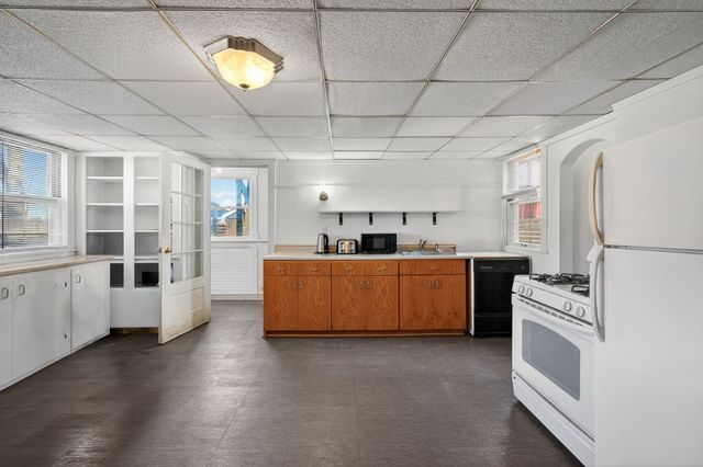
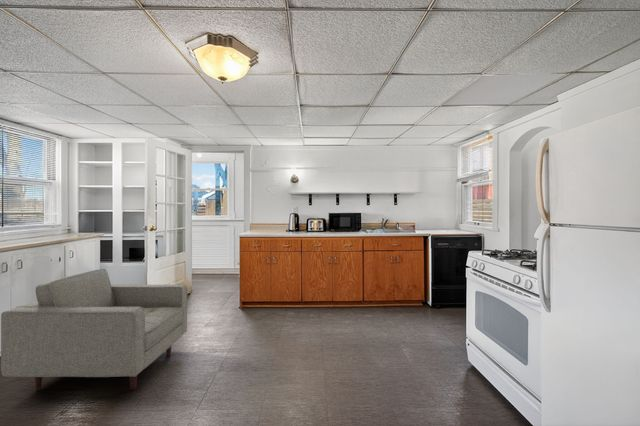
+ chair [0,268,189,391]
